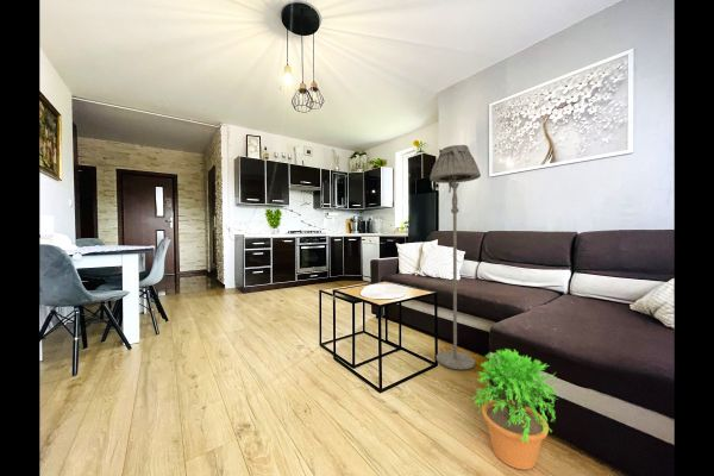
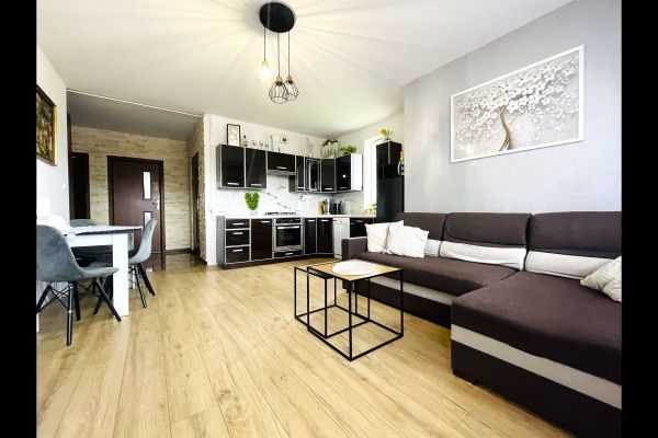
- potted plant [471,347,562,471]
- floor lamp [428,144,482,371]
